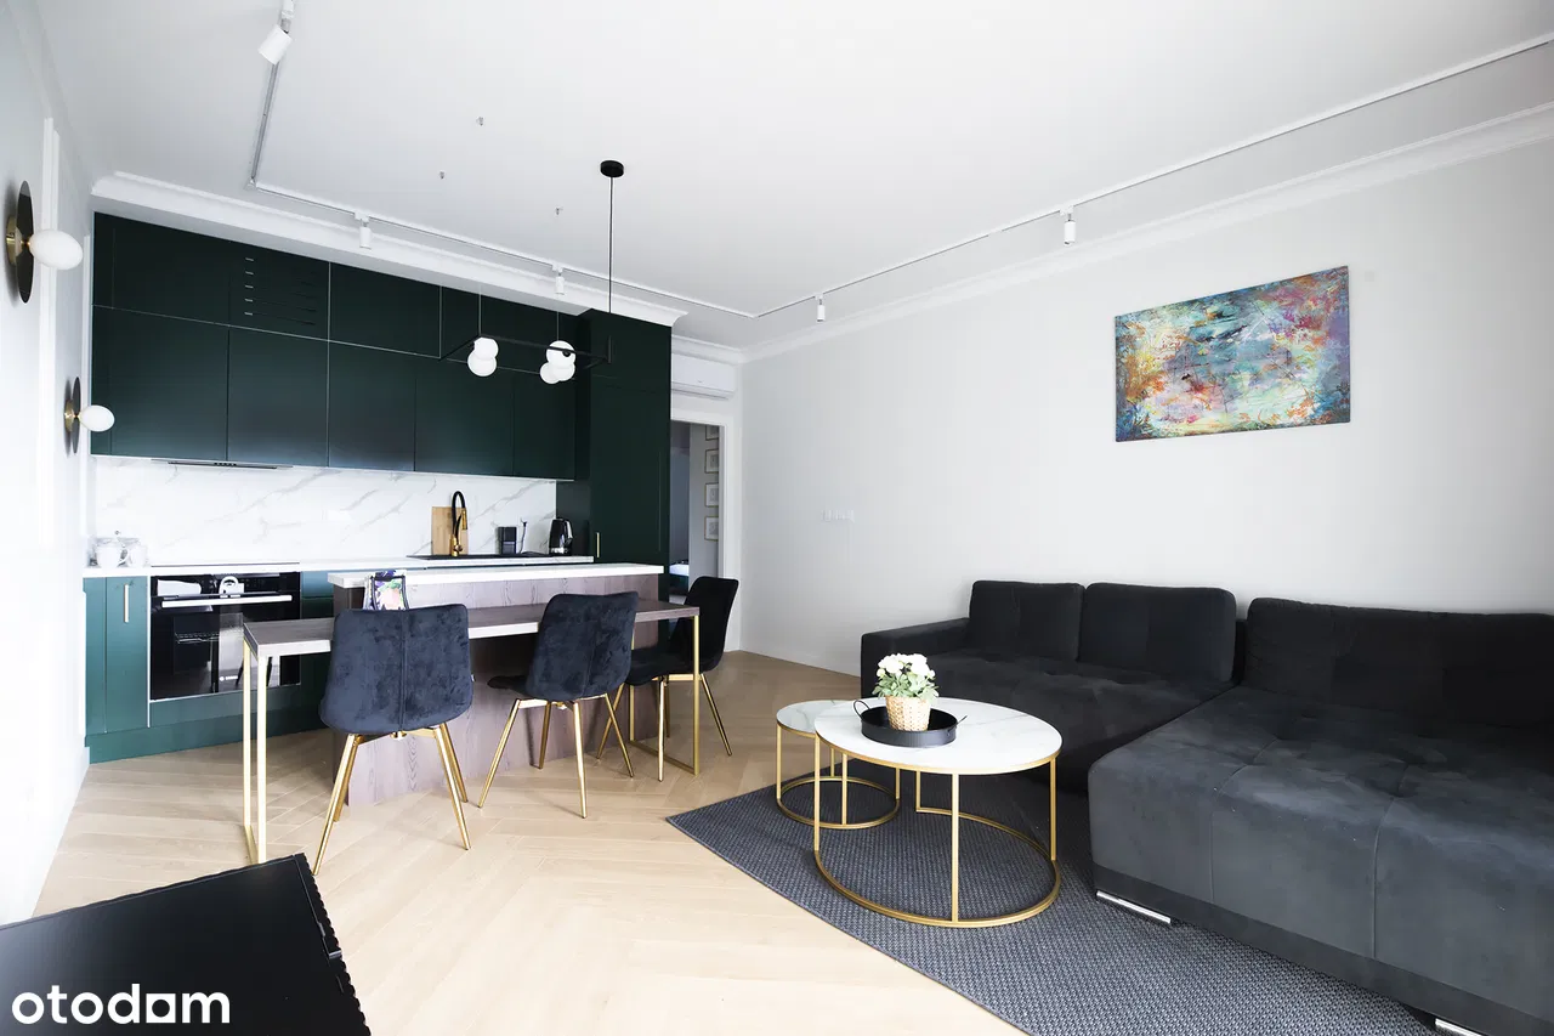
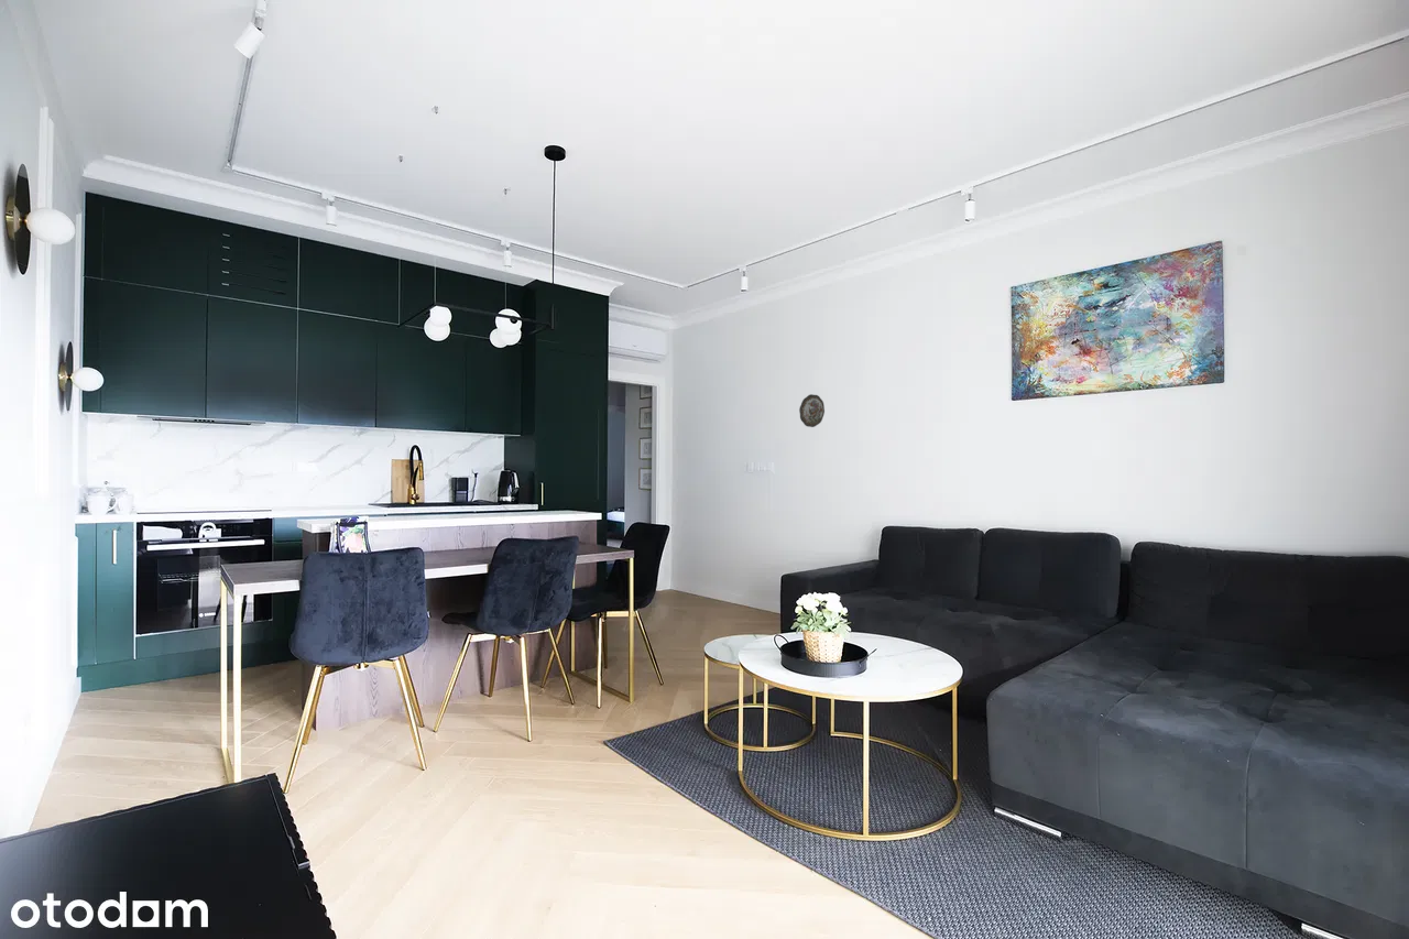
+ decorative plate [798,393,826,428]
